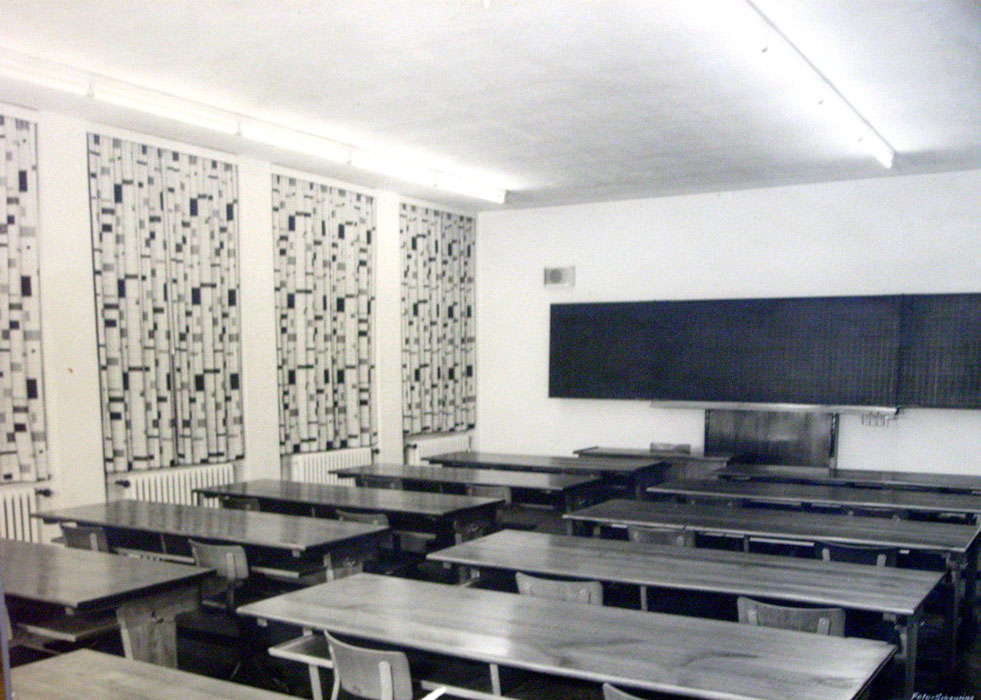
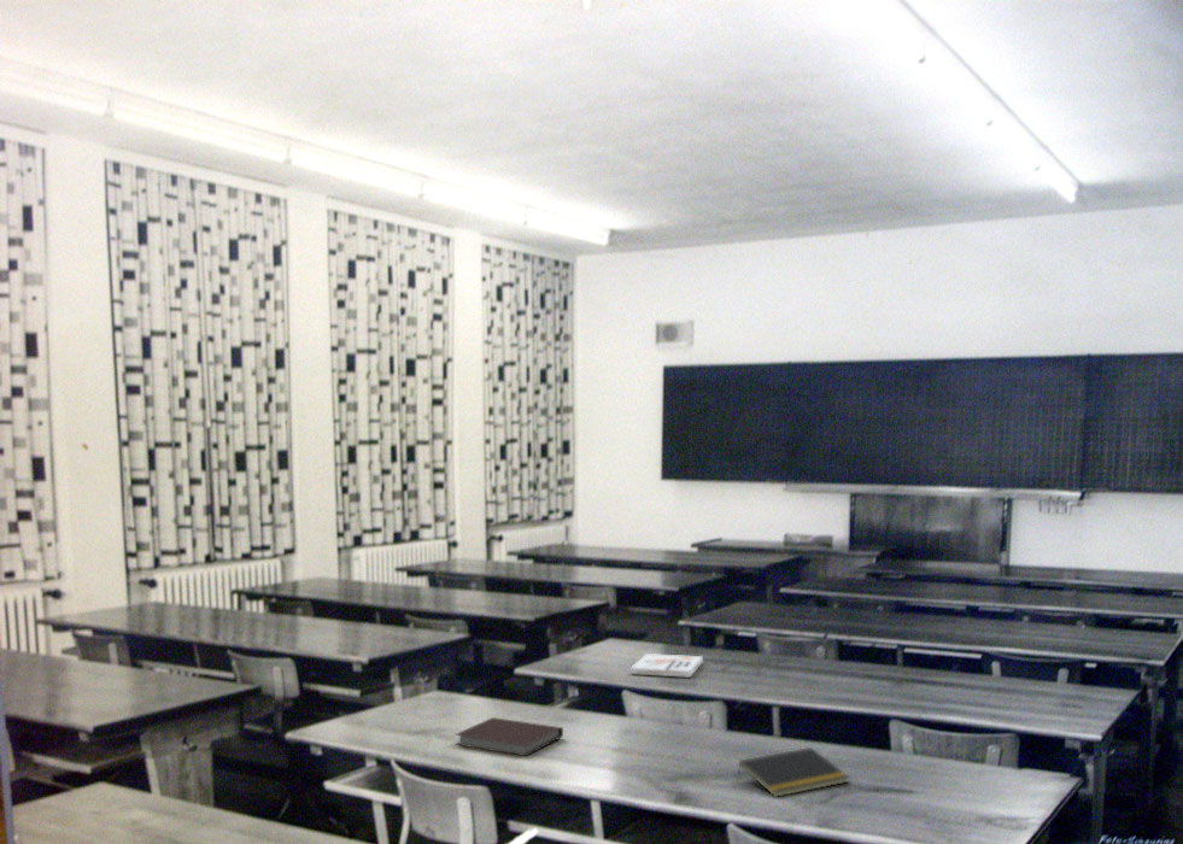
+ book [629,652,704,679]
+ notebook [453,716,564,757]
+ notepad [737,746,851,798]
